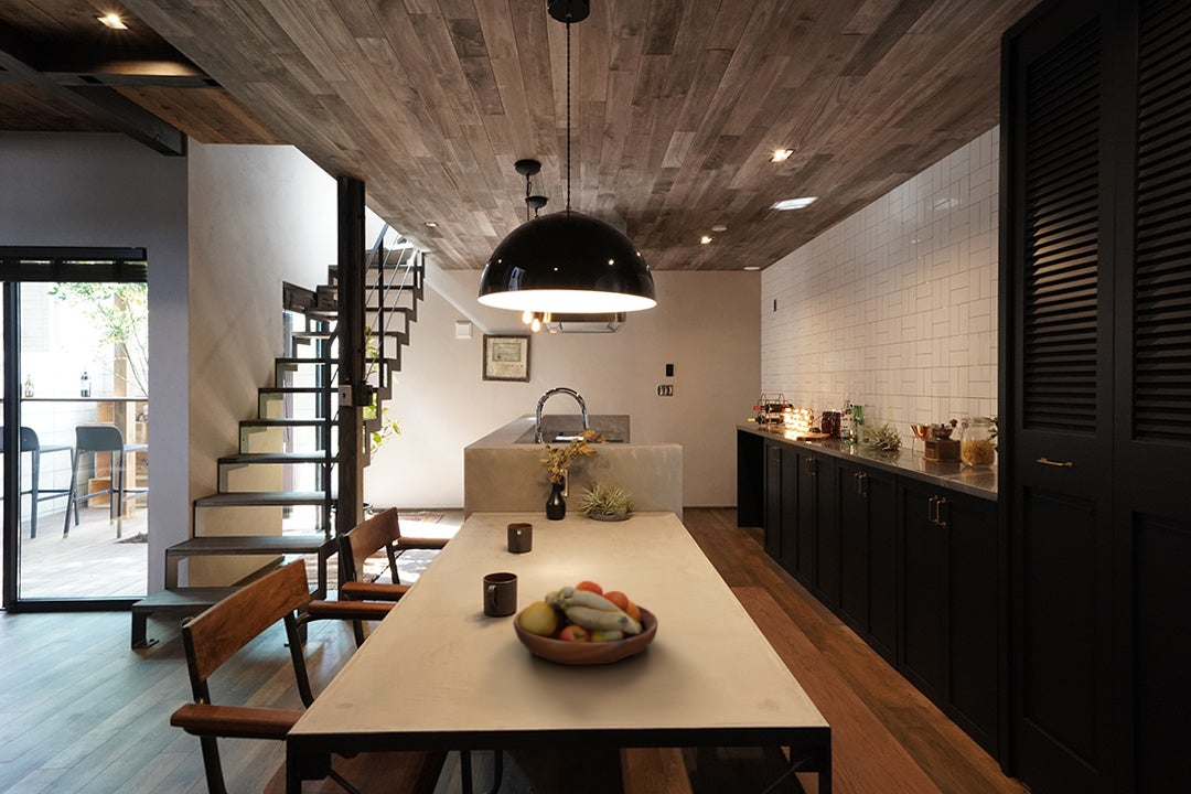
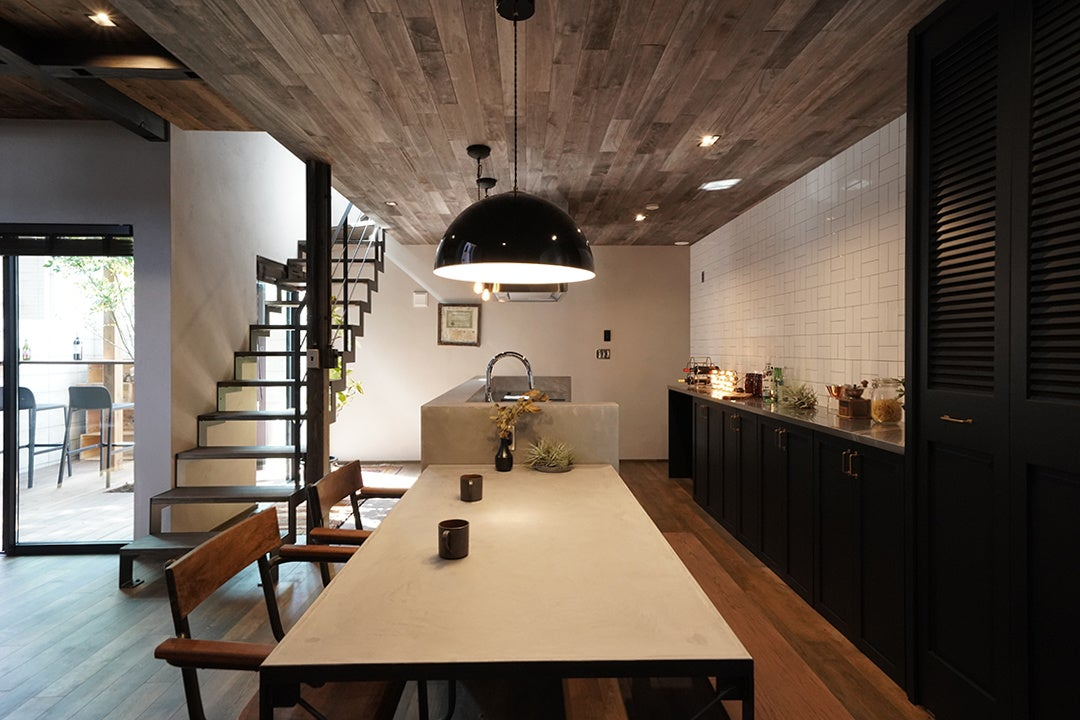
- fruit bowl [512,580,659,666]
